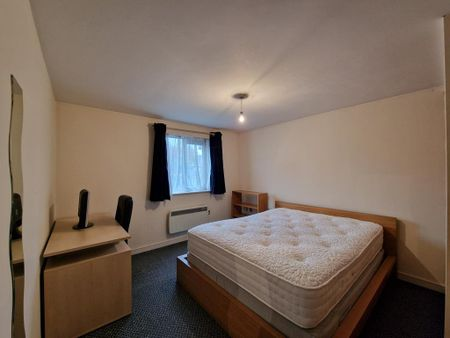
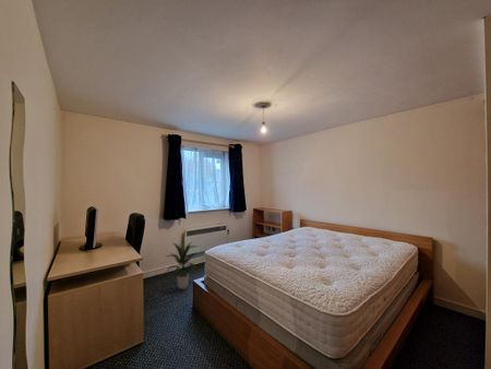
+ indoor plant [165,241,201,289]
